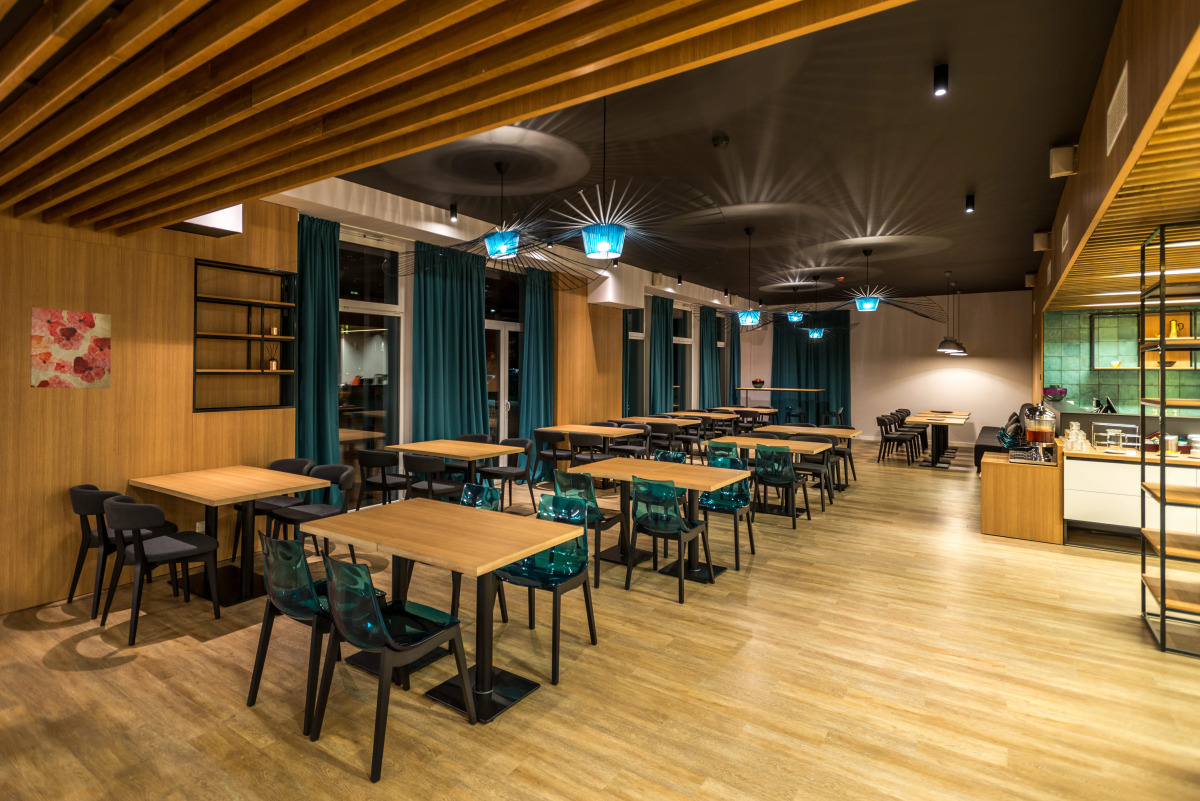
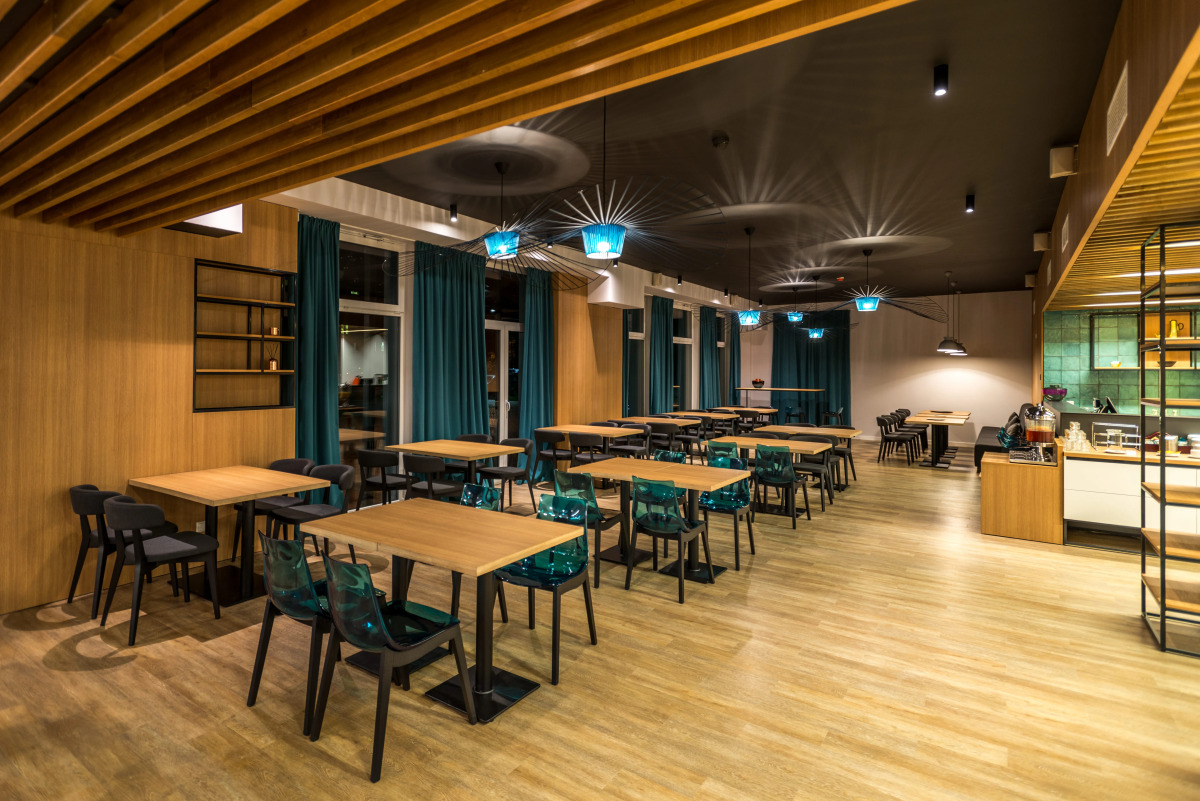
- wall art [29,306,112,389]
